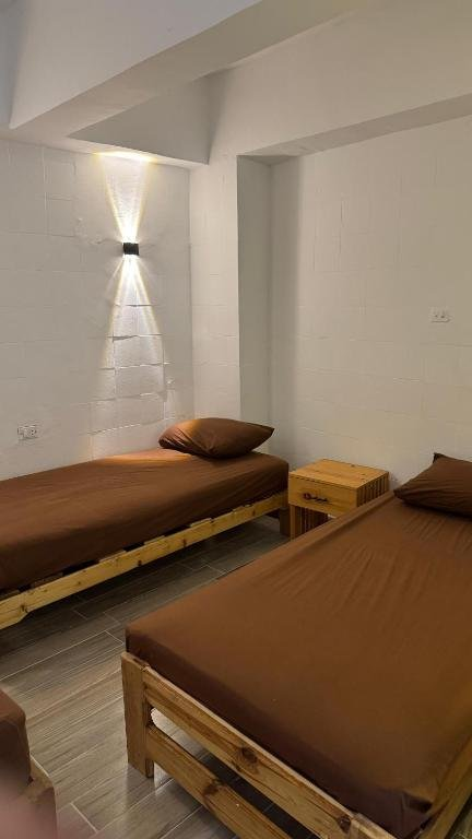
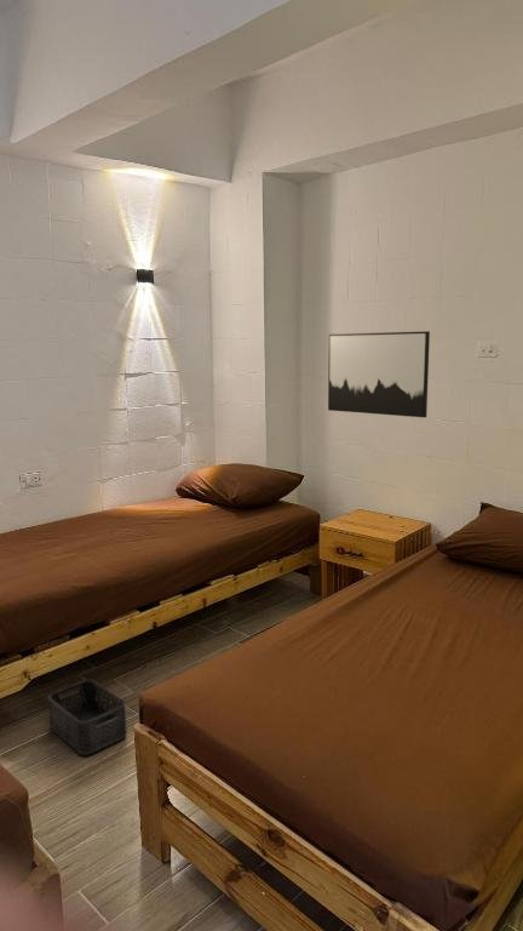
+ wall art [327,330,431,418]
+ storage bin [47,679,128,755]
